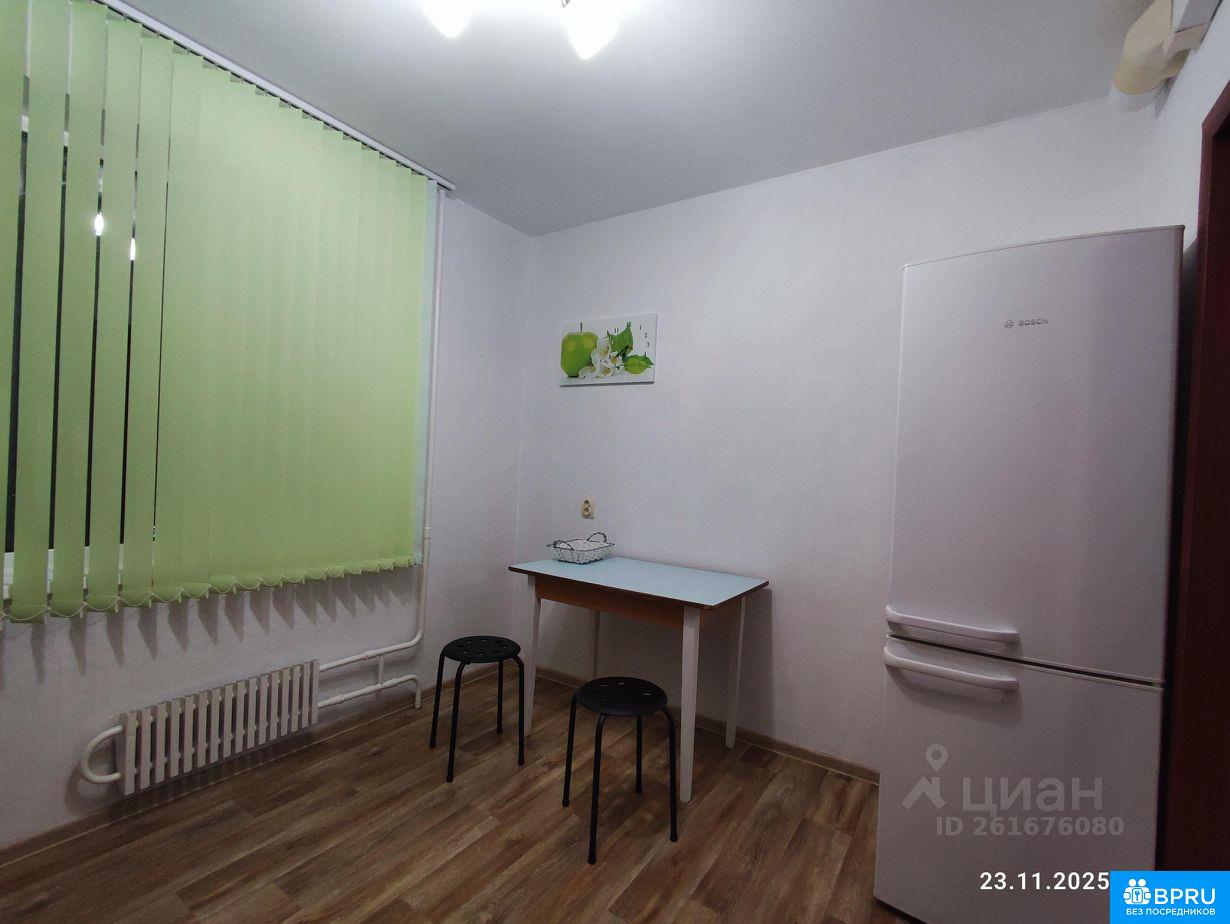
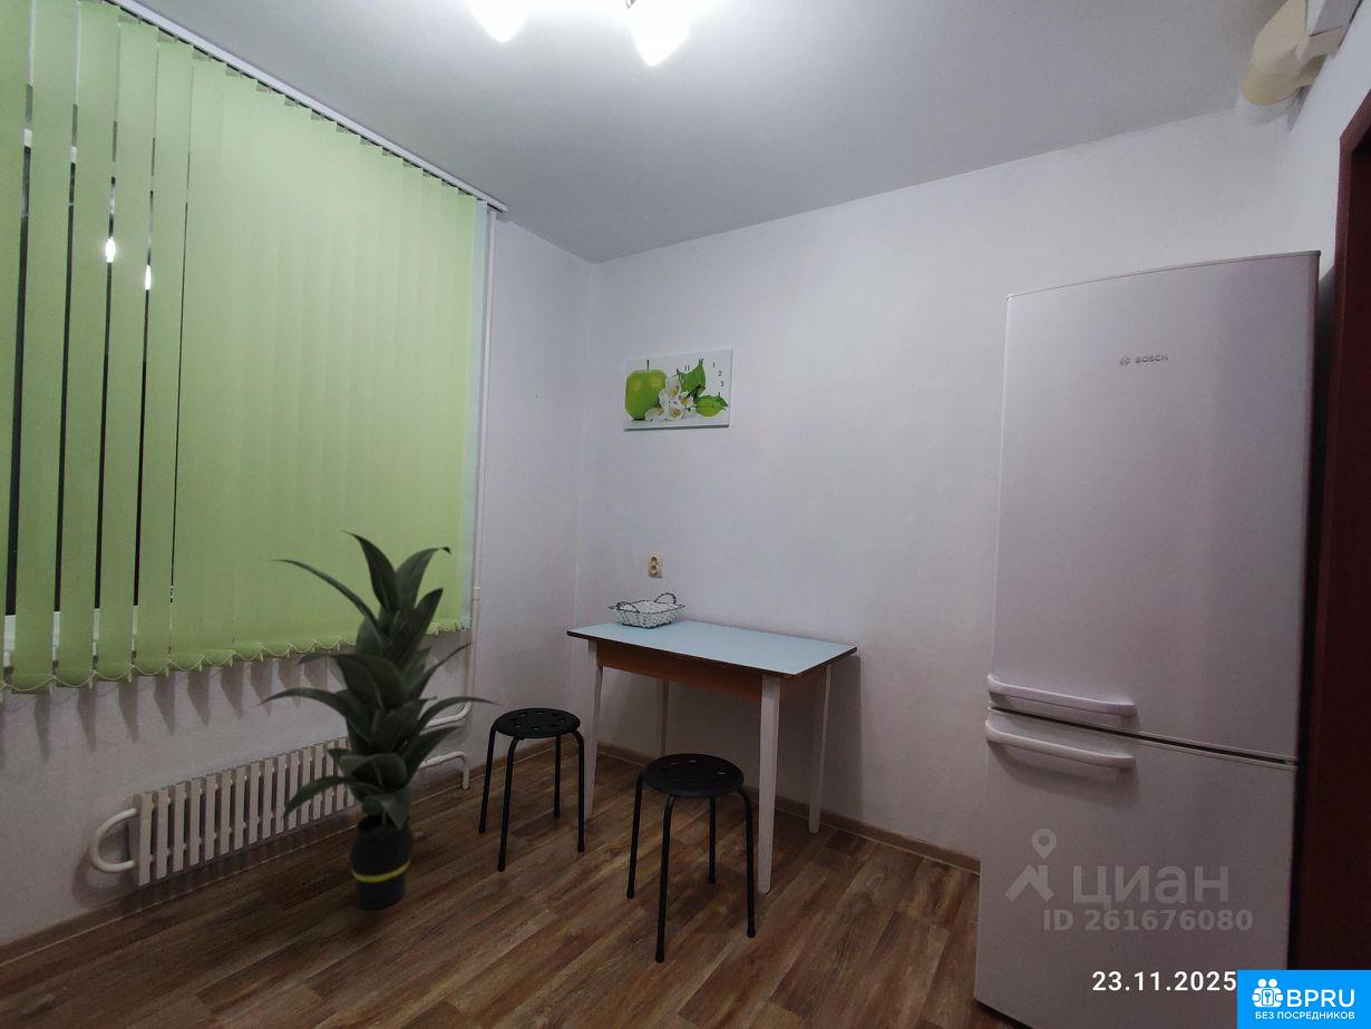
+ indoor plant [253,530,505,911]
